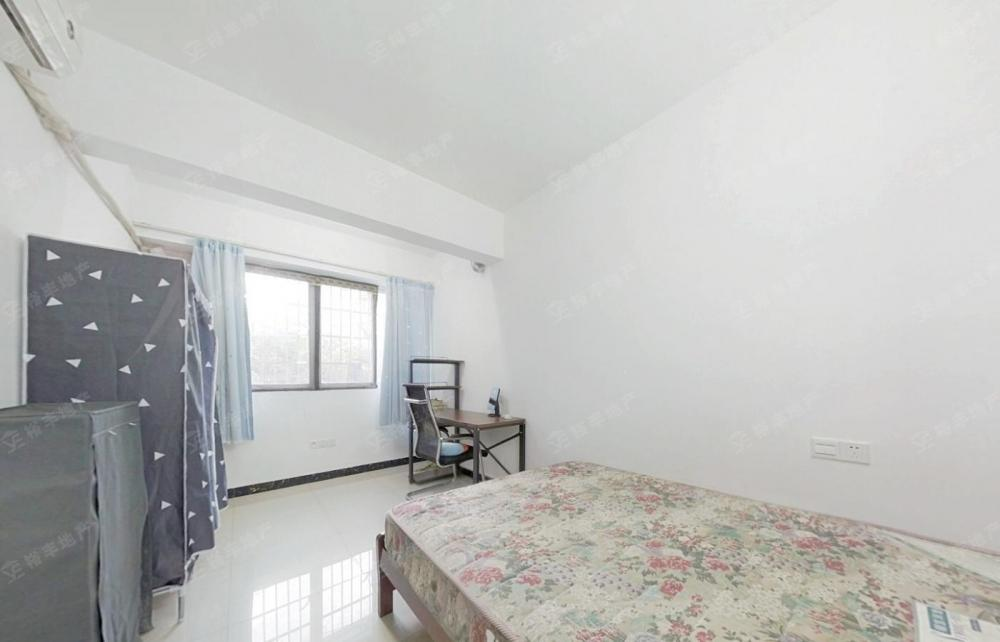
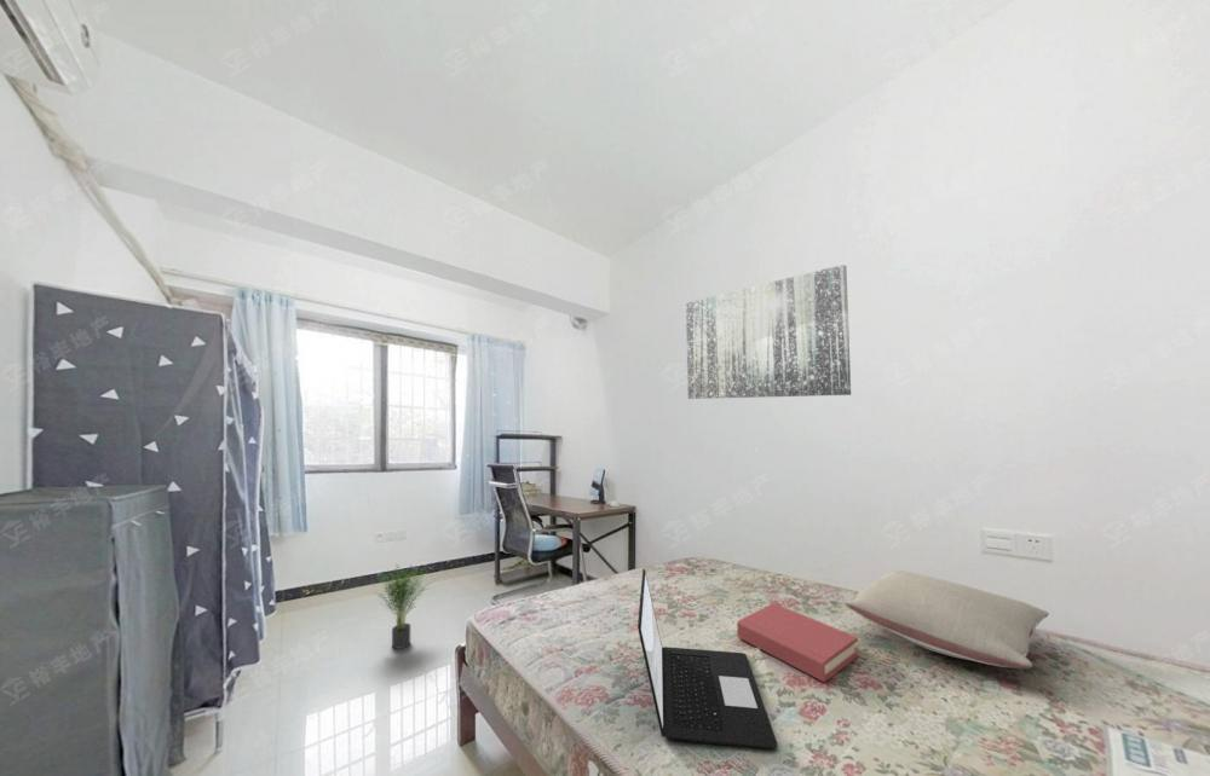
+ pillow [843,569,1050,670]
+ laptop [636,568,778,749]
+ wall art [685,264,852,400]
+ potted plant [373,562,436,650]
+ hardback book [736,602,859,683]
